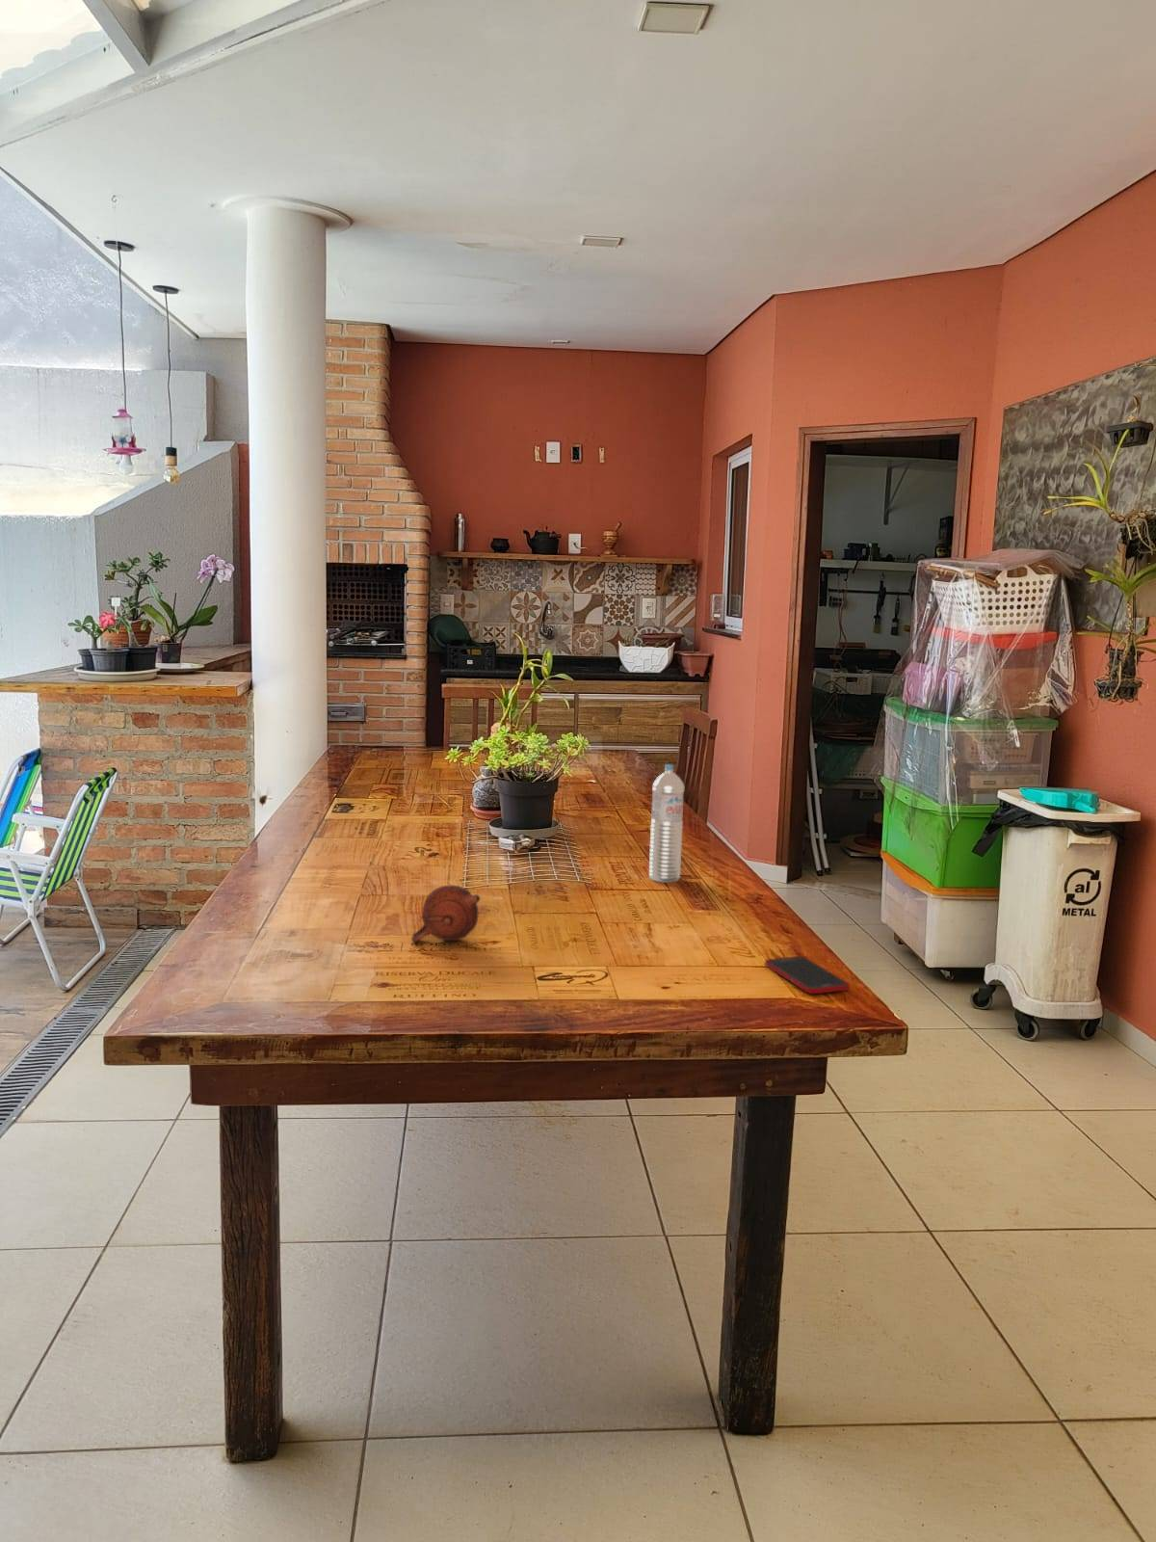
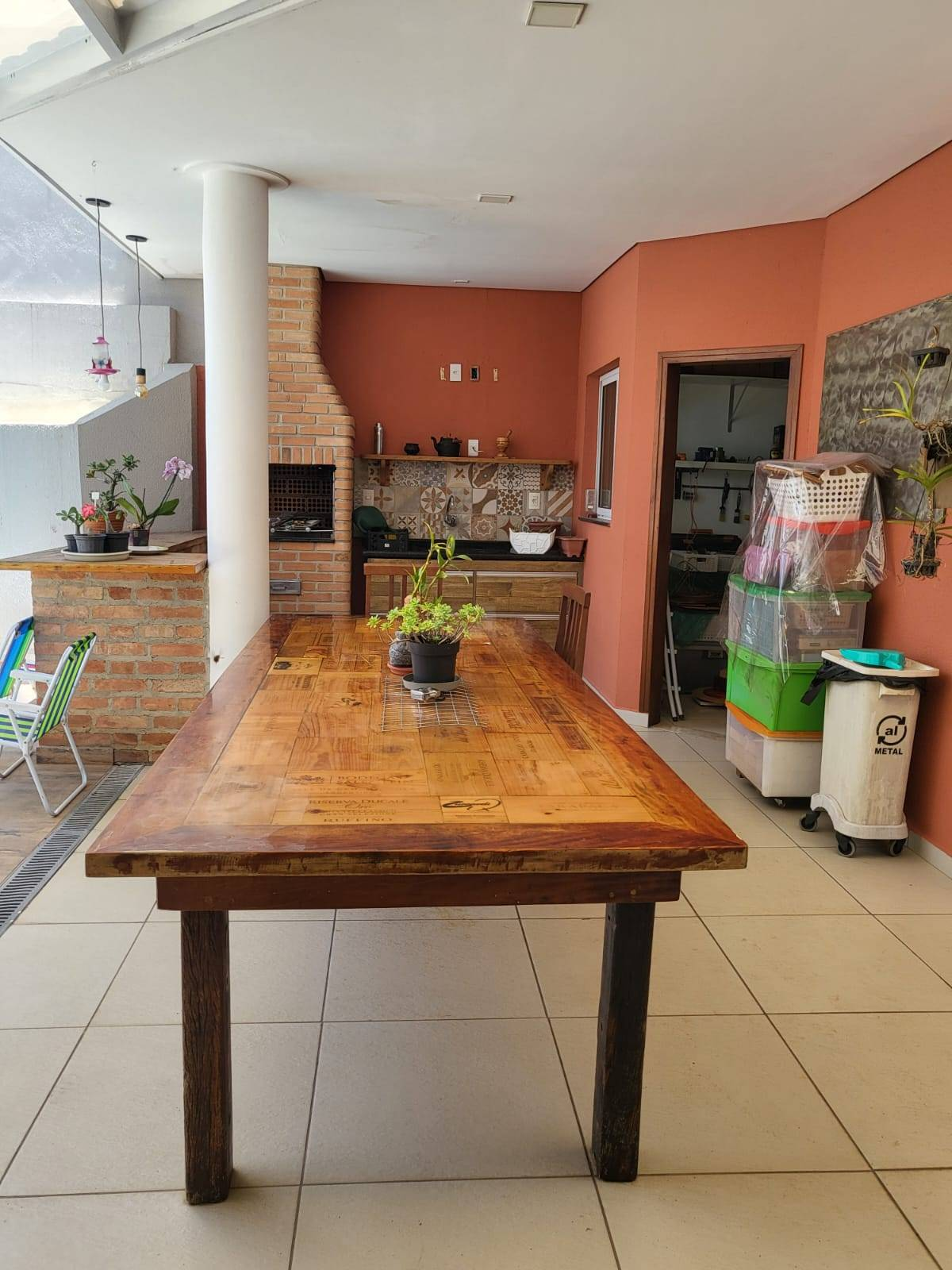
- cell phone [764,956,851,994]
- water bottle [648,764,685,884]
- teapot [410,885,482,942]
